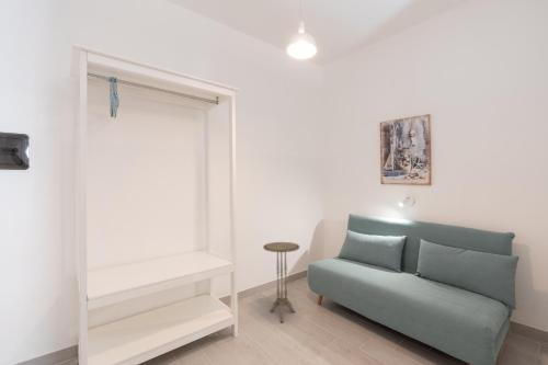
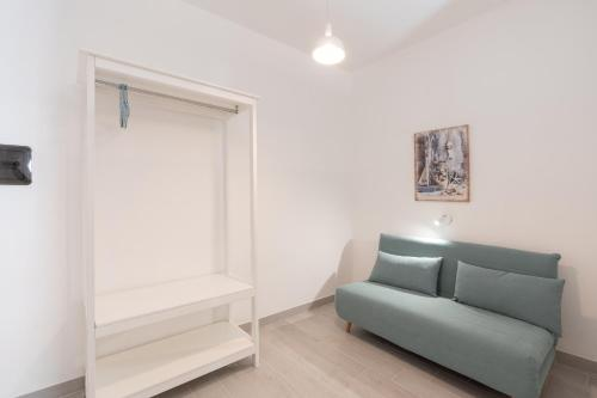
- side table [262,241,300,323]
